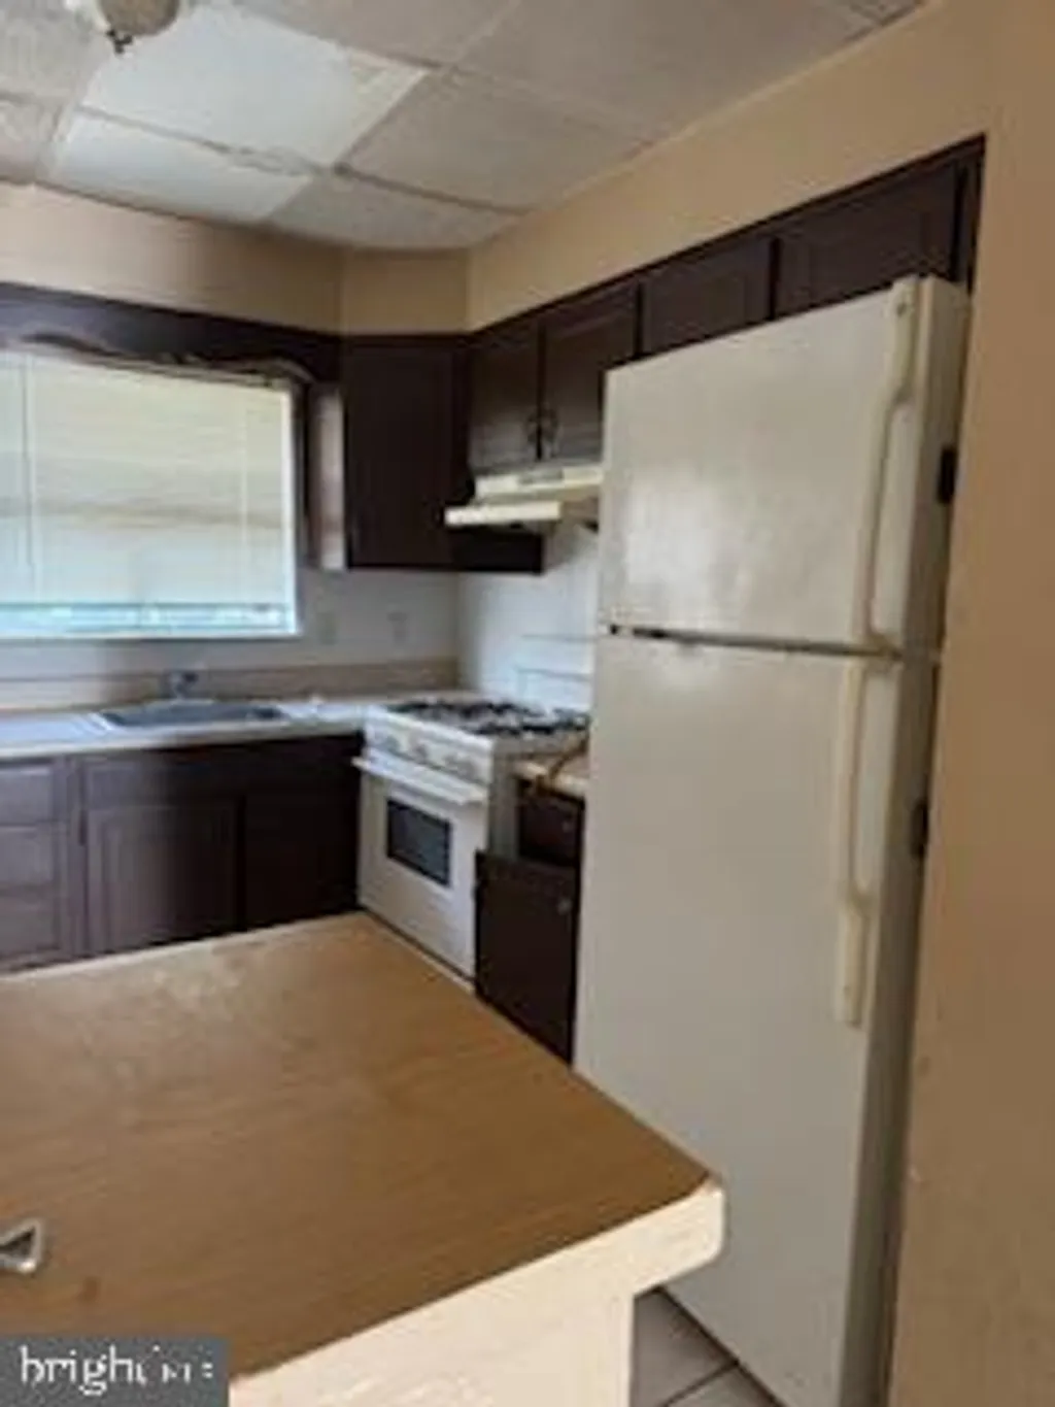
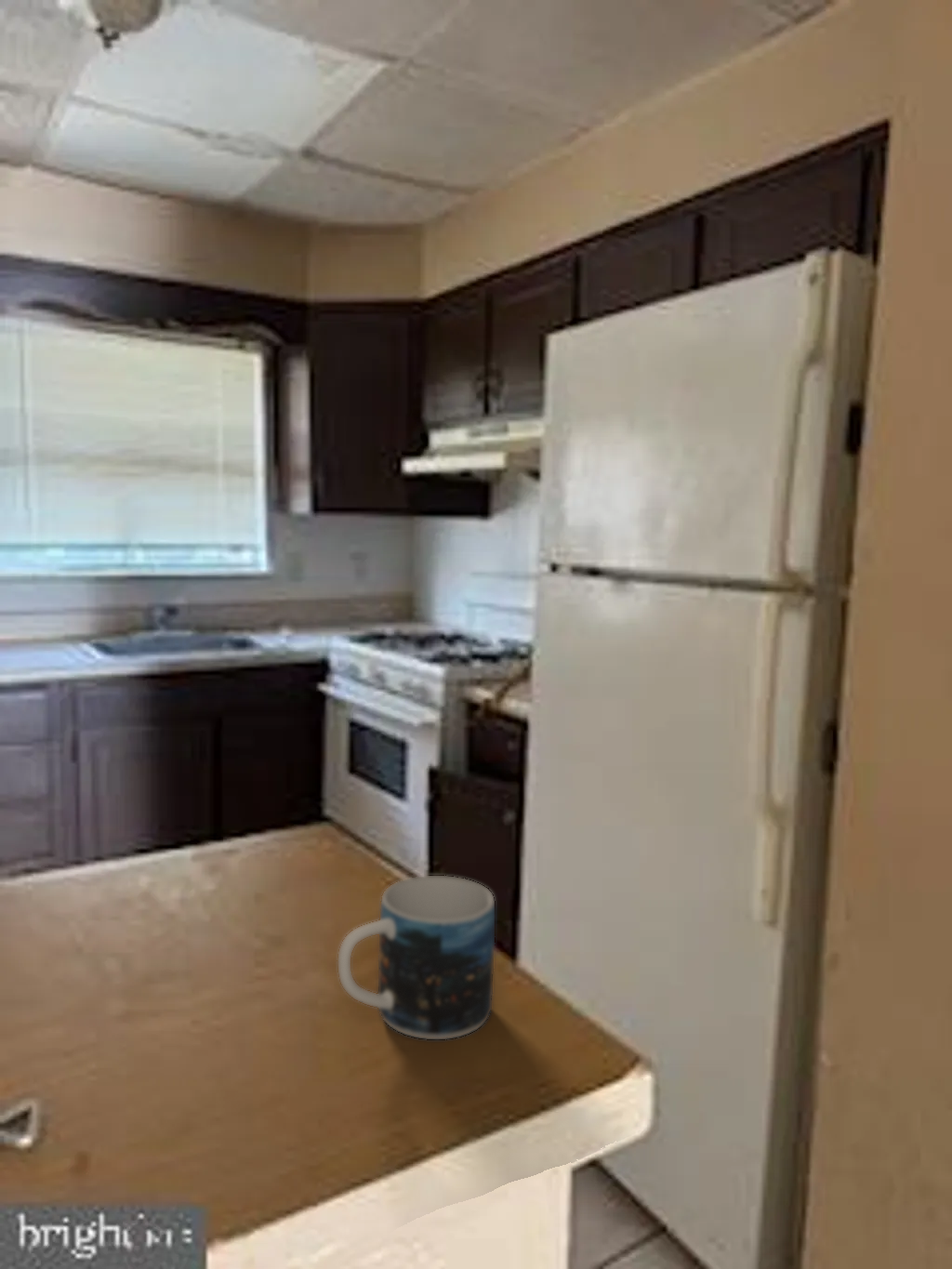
+ mug [337,875,496,1040]
